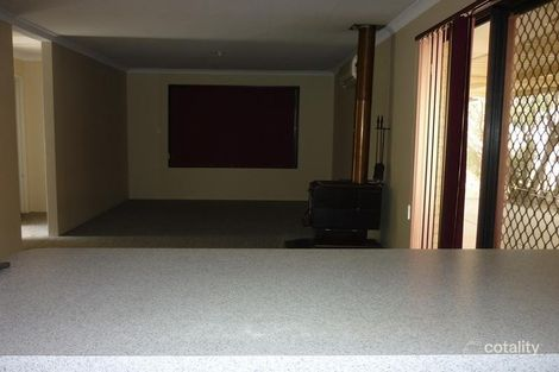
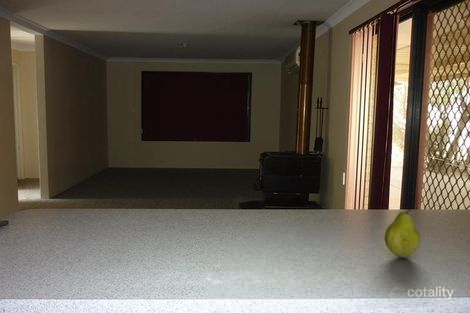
+ fruit [384,209,421,258]
